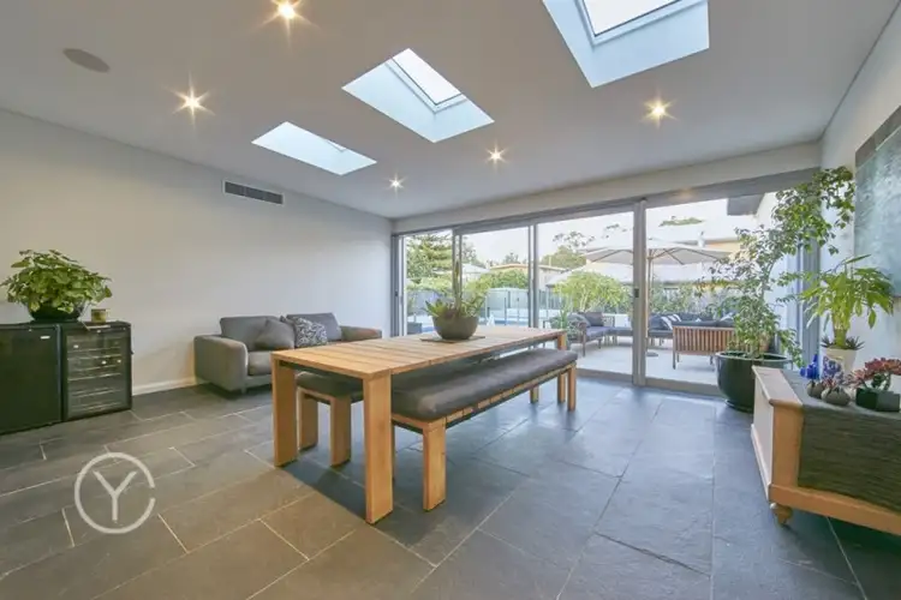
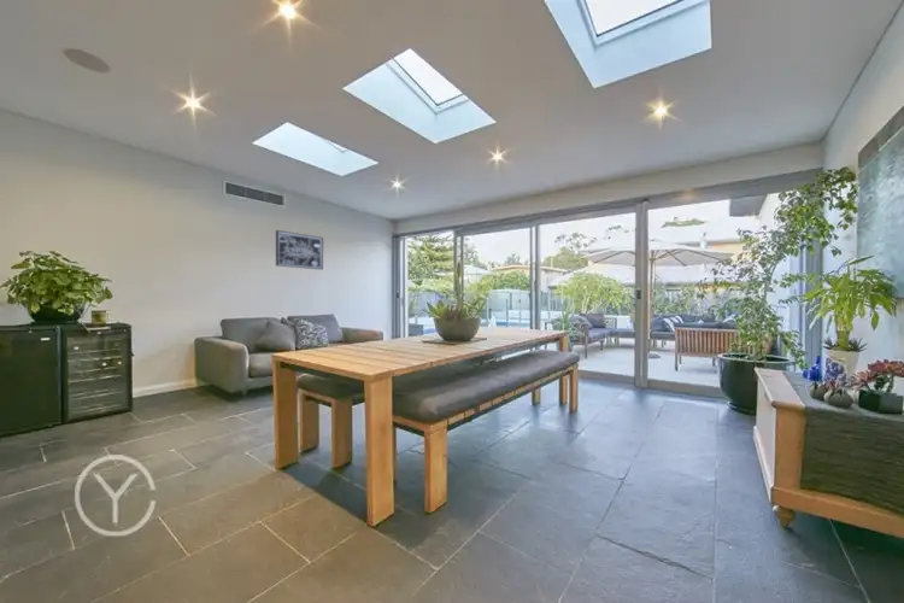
+ wall art [275,229,324,271]
